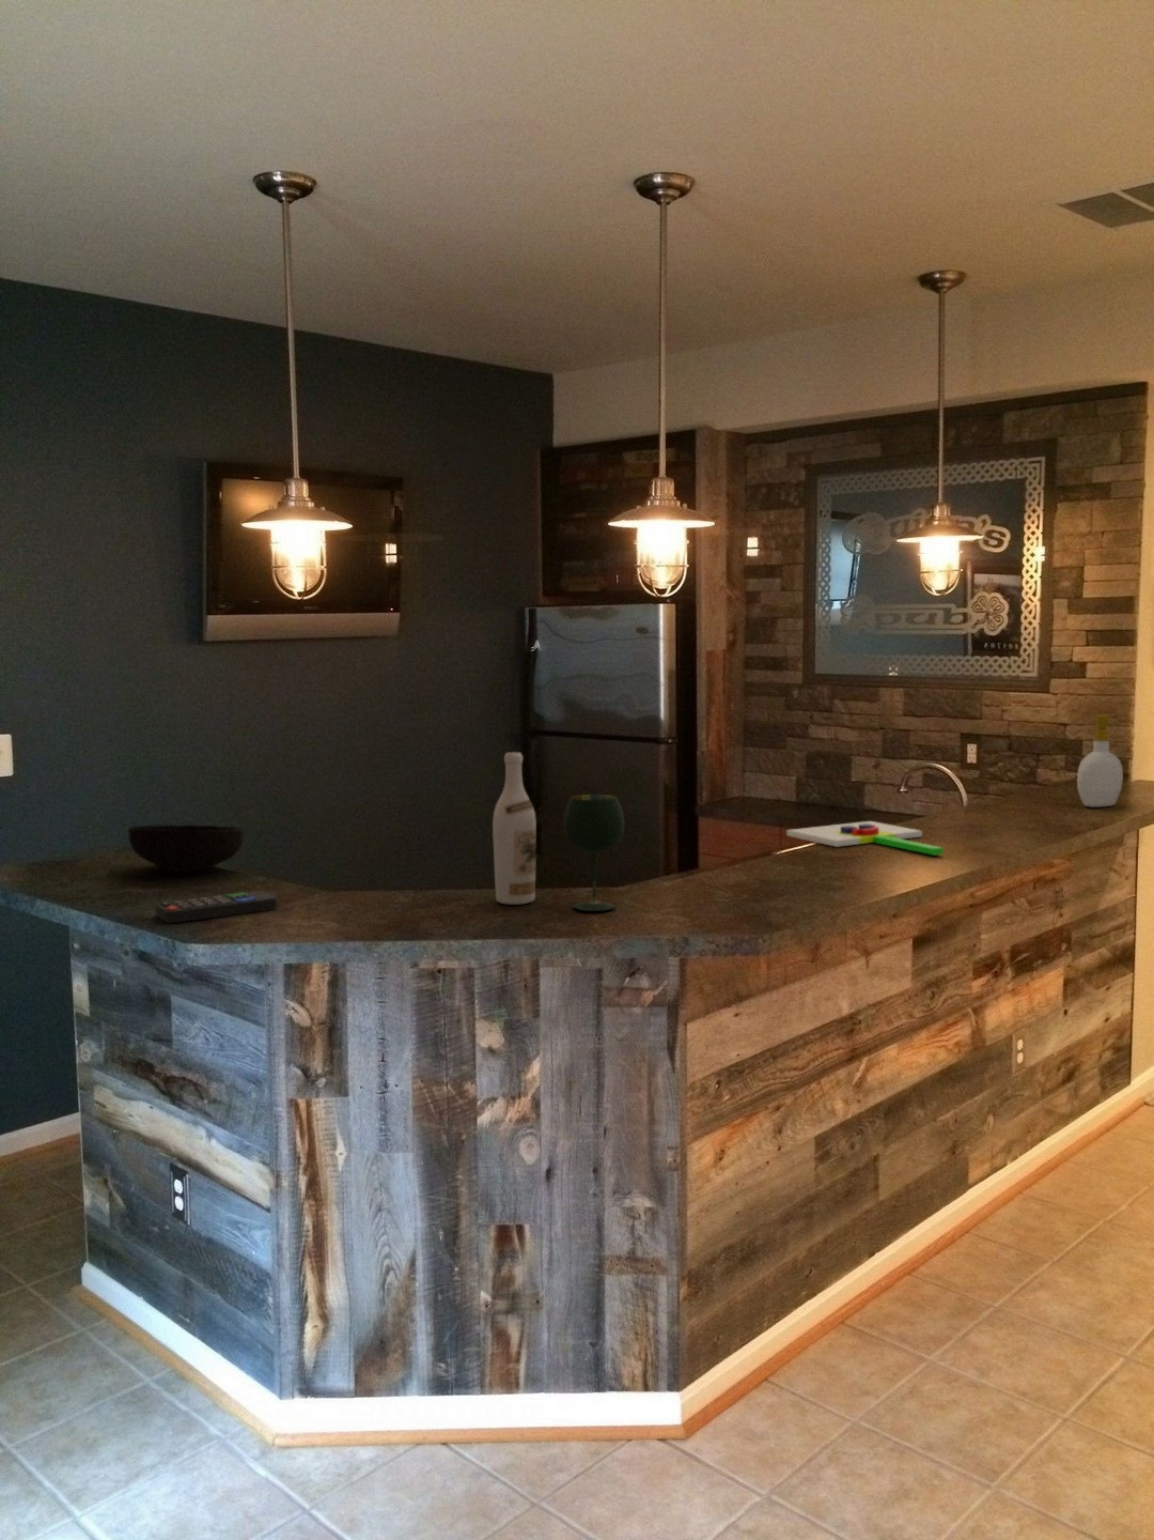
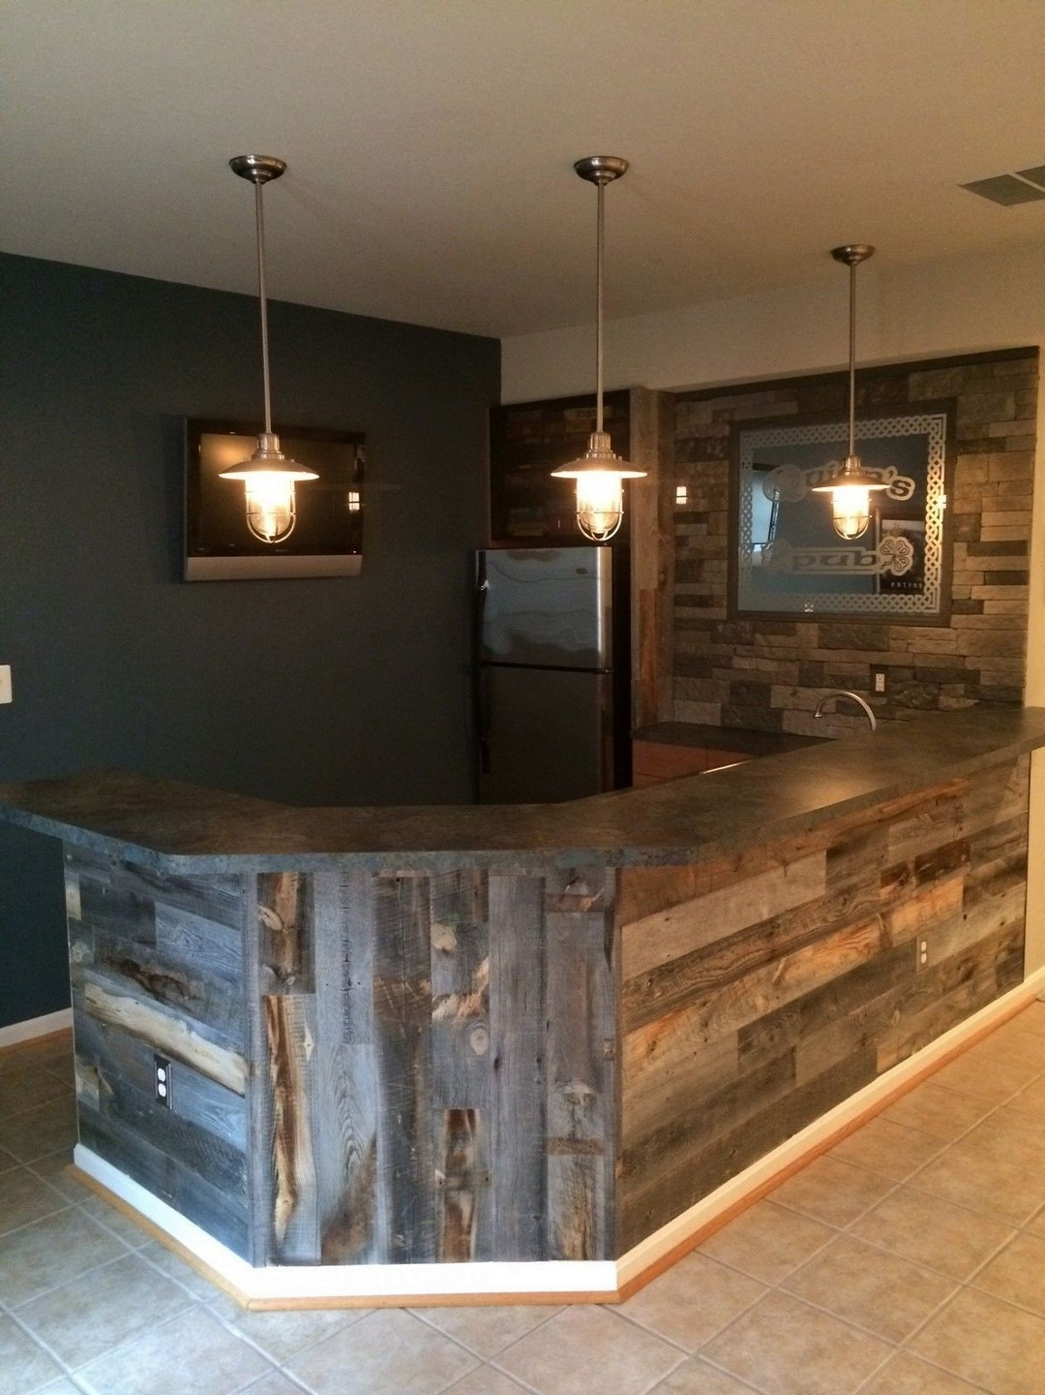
- remote control [155,890,278,924]
- wine bottle [491,751,537,906]
- soap bottle [1076,713,1124,809]
- wine glass [564,793,625,912]
- bowl [127,823,245,874]
- chopping board [787,820,944,856]
